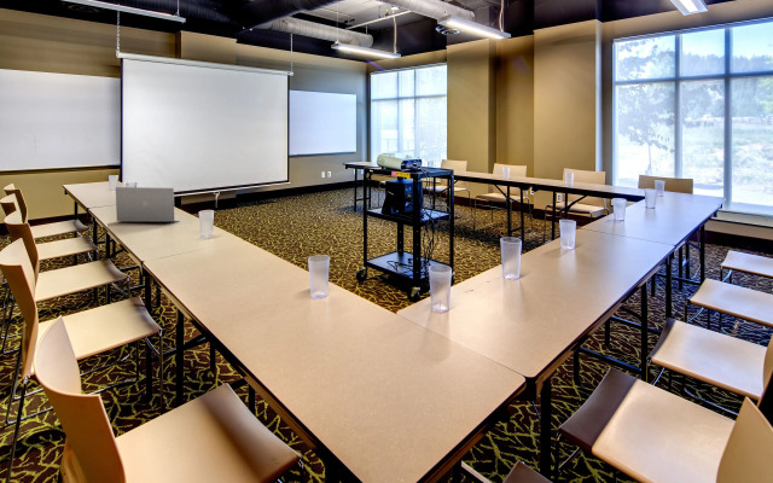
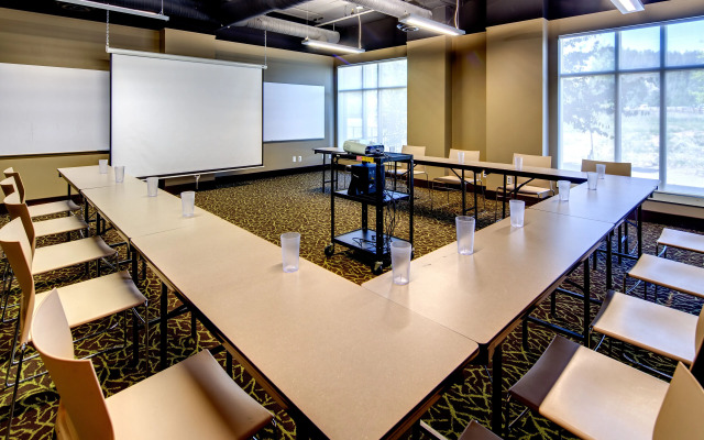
- laptop [115,186,182,222]
